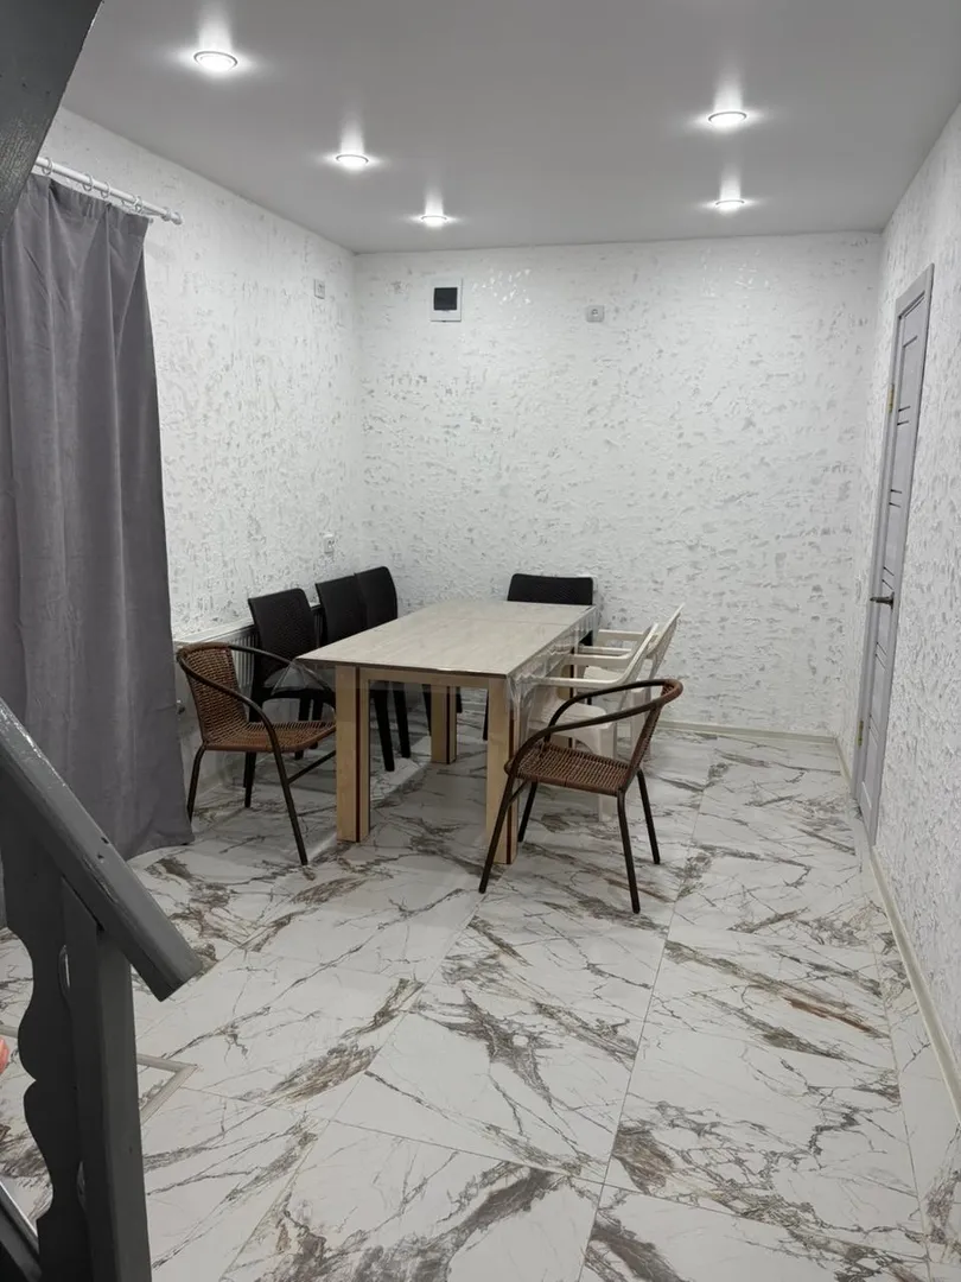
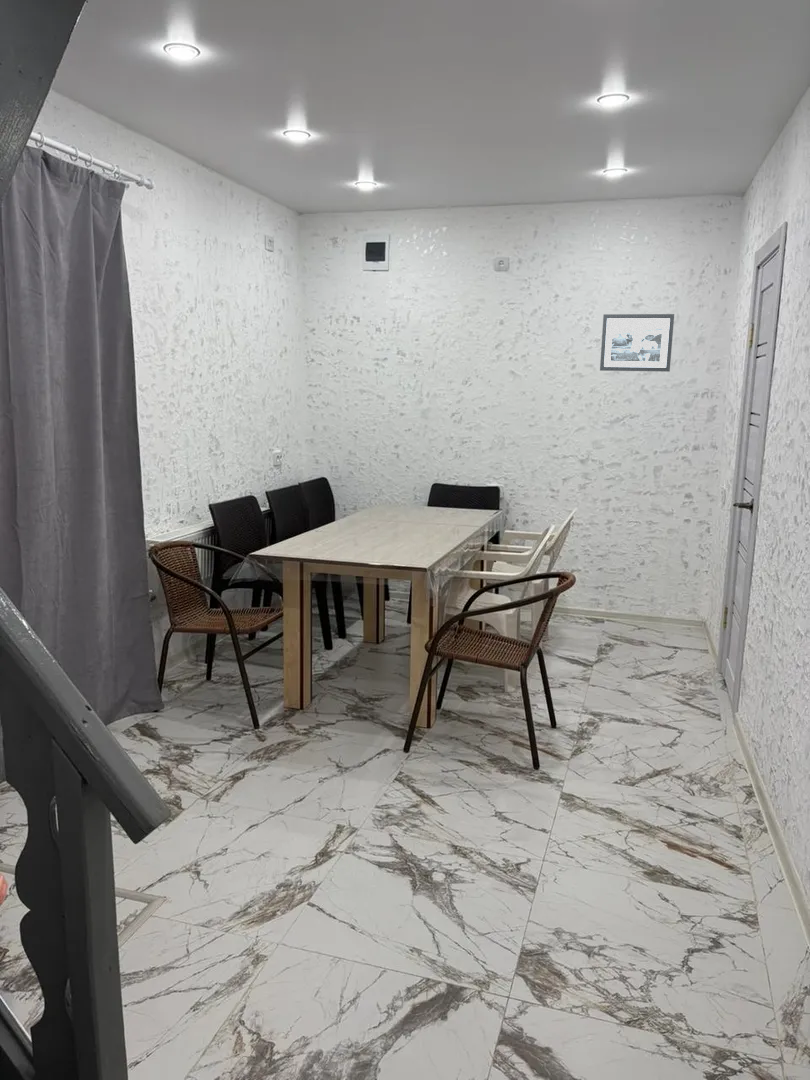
+ picture frame [599,313,675,373]
